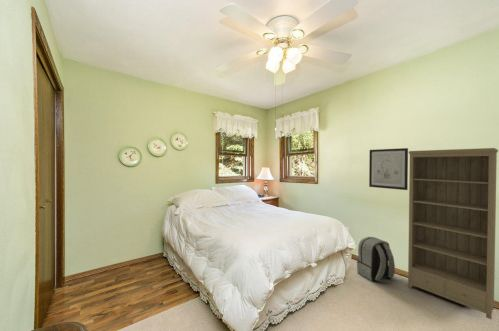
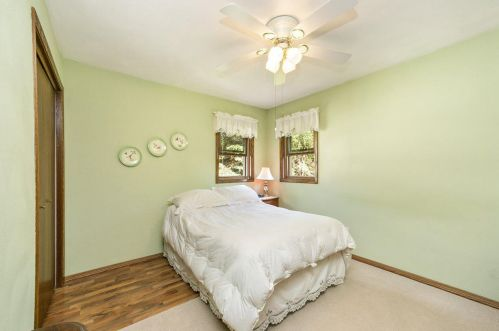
- wall art [368,147,409,191]
- bookshelf [407,147,499,320]
- backpack [356,236,396,283]
